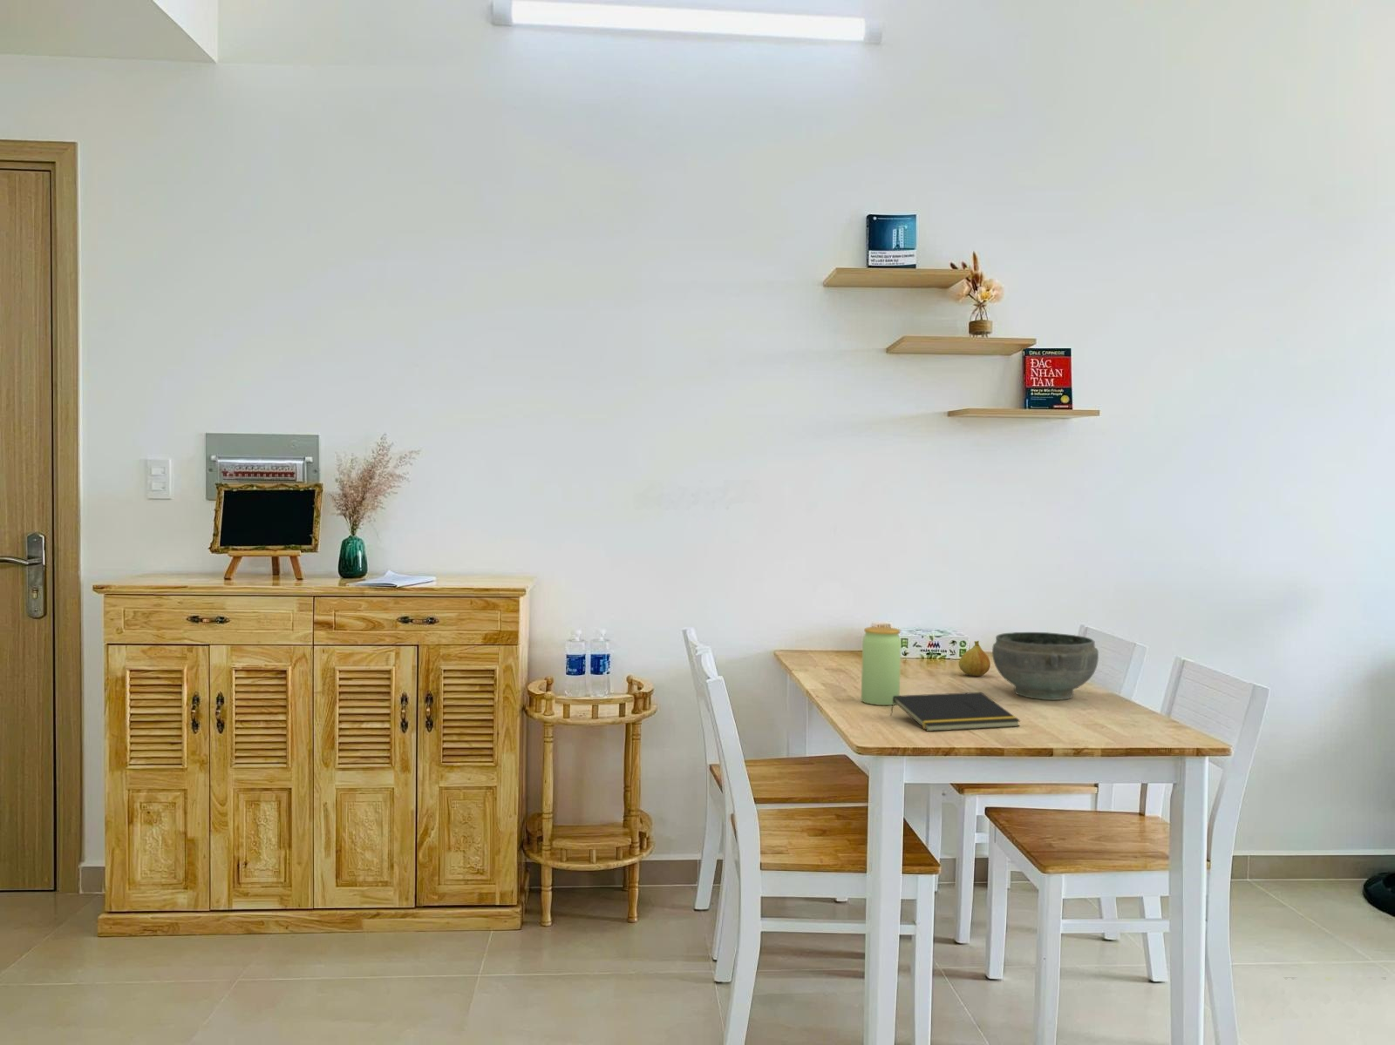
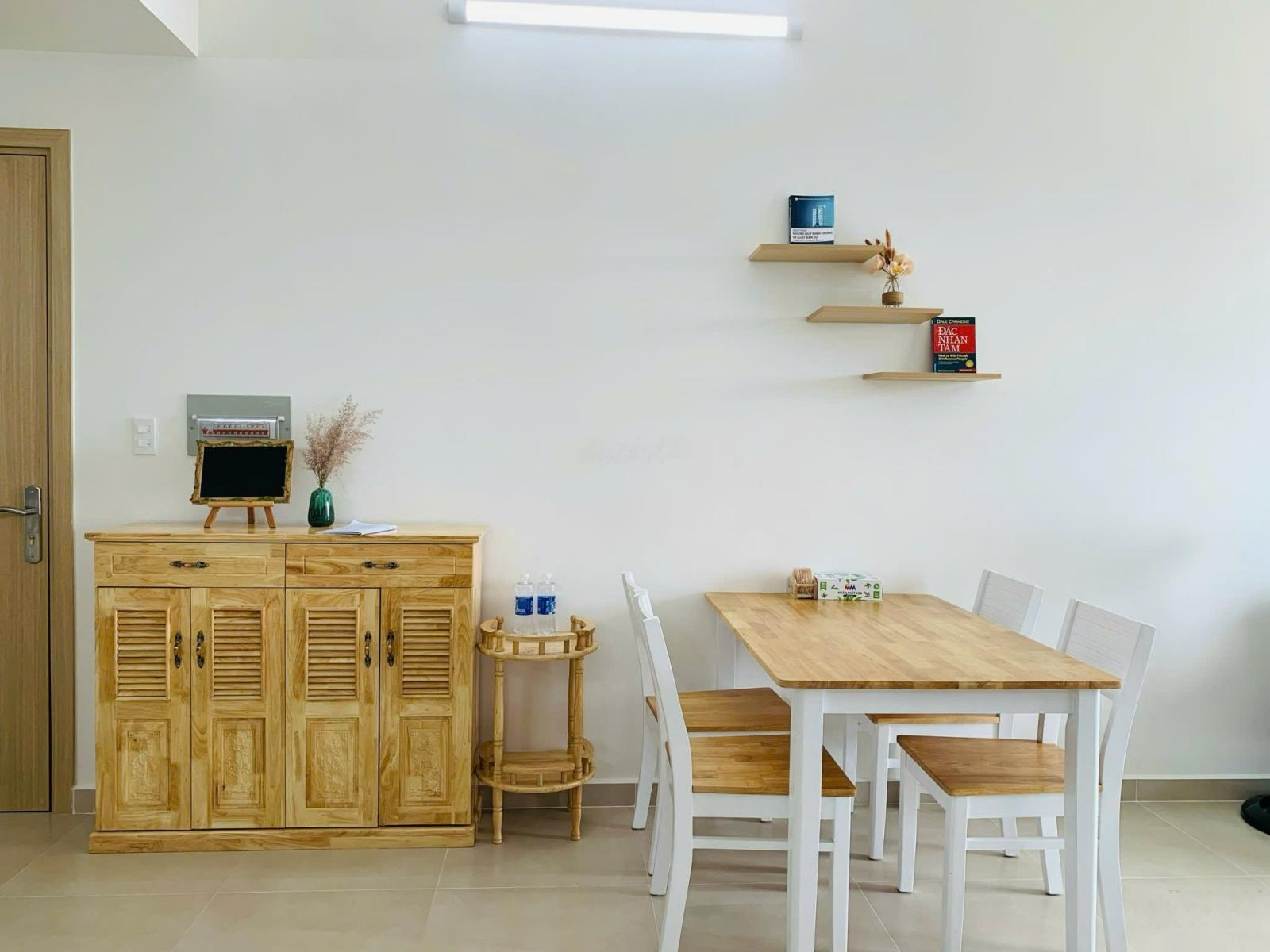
- notepad [890,692,1020,732]
- fruit [958,640,991,676]
- bowl [991,631,1100,701]
- jar [860,626,902,706]
